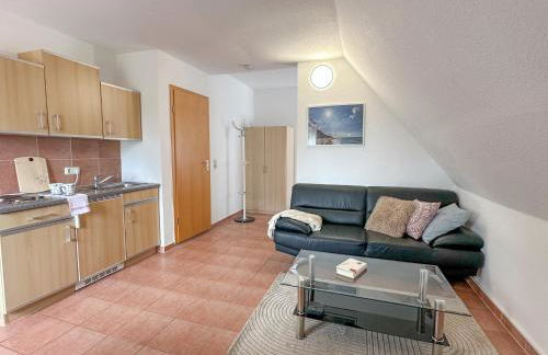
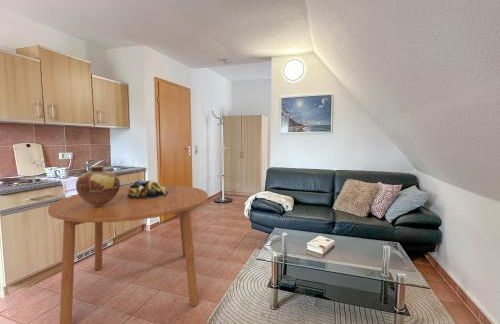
+ vase [75,165,121,206]
+ dining table [47,184,209,324]
+ fruit bowl [127,179,168,199]
